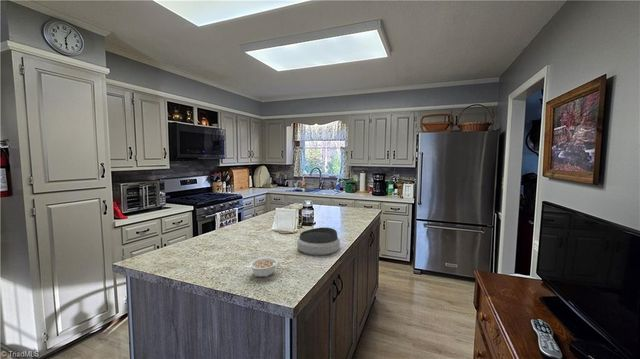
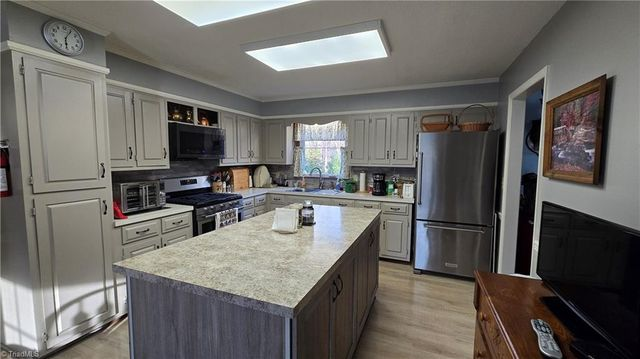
- legume [243,256,279,278]
- bowl [296,227,341,256]
